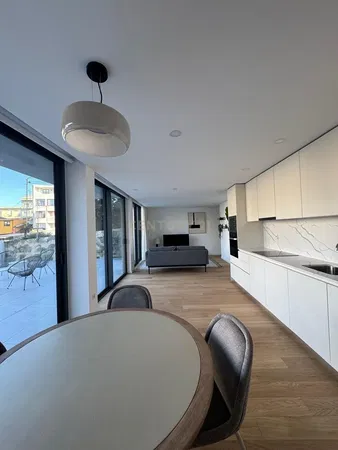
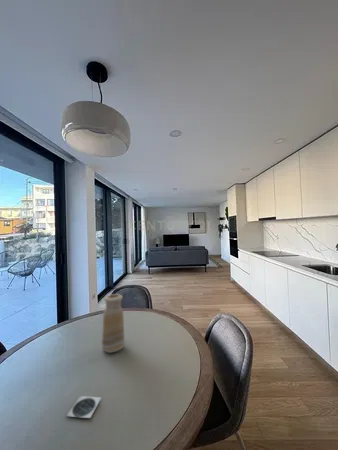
+ coaster [65,395,102,419]
+ vase [101,293,126,354]
